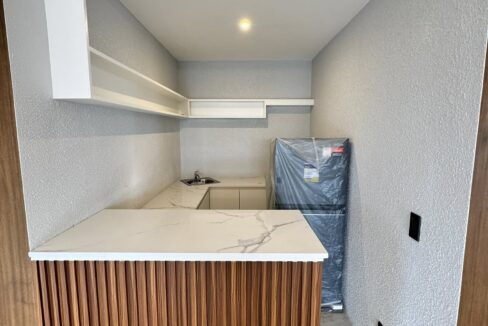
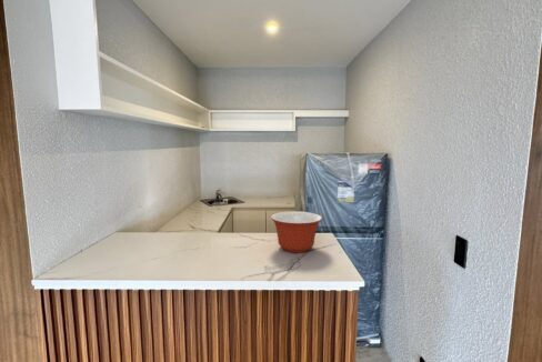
+ mixing bowl [270,210,323,253]
